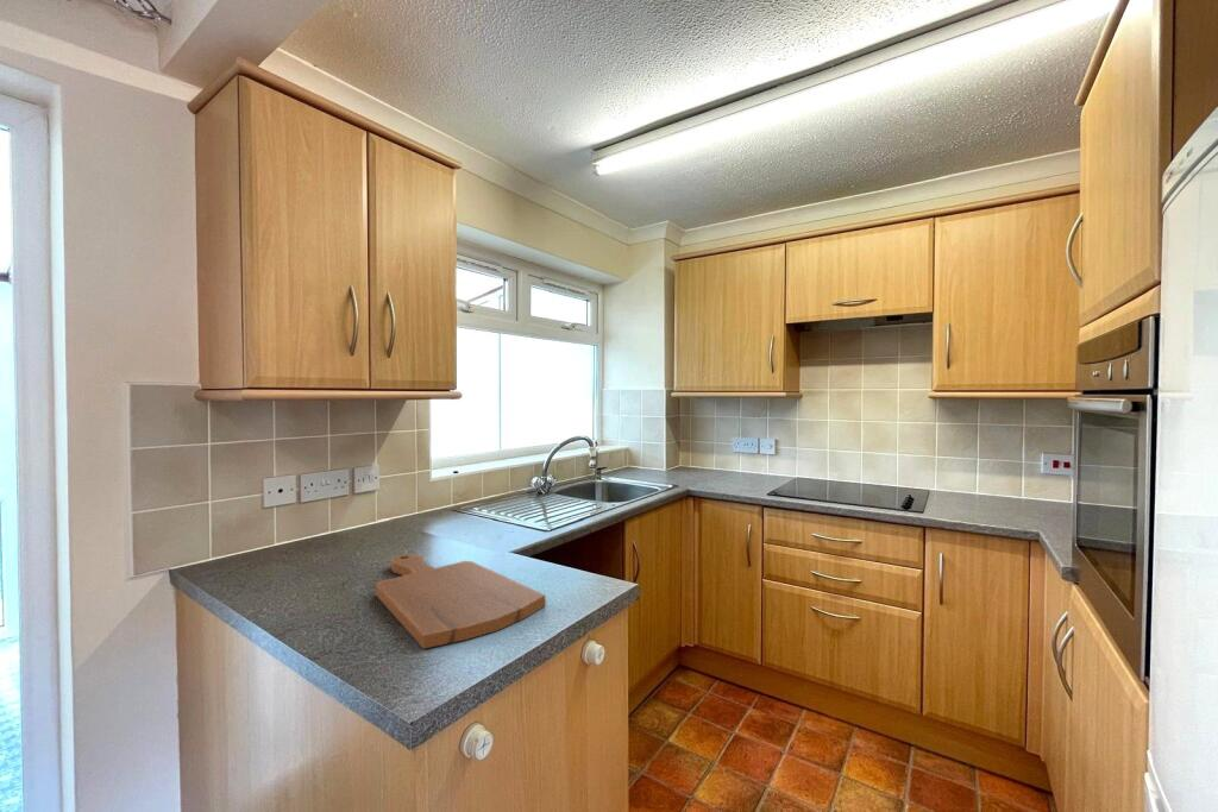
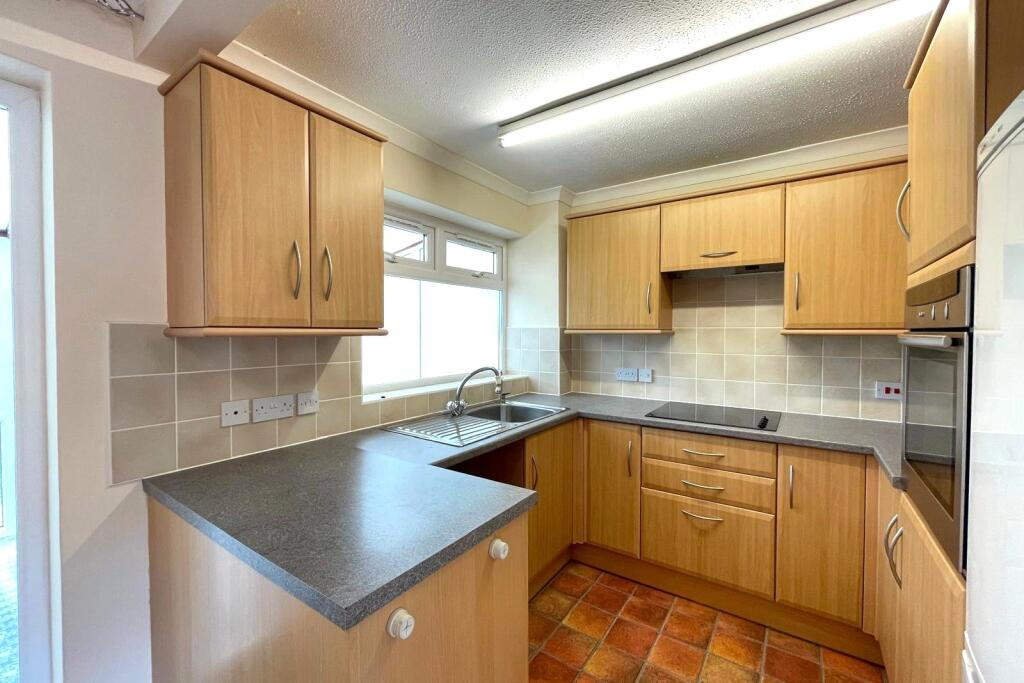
- cutting board [375,553,546,650]
